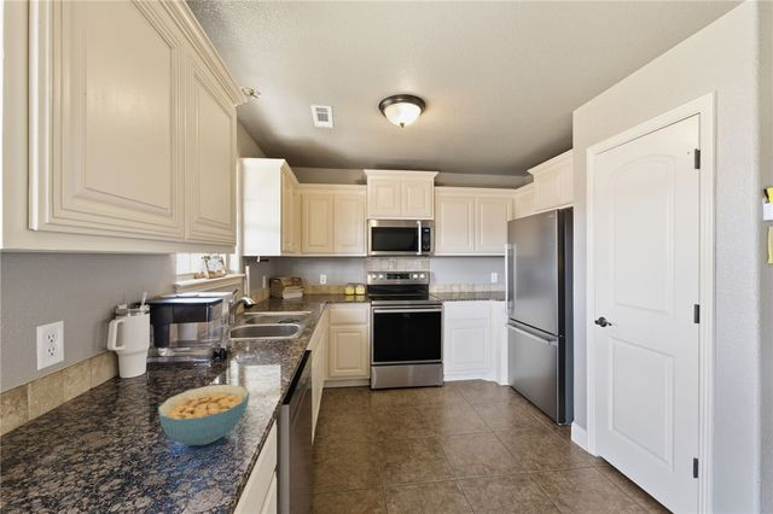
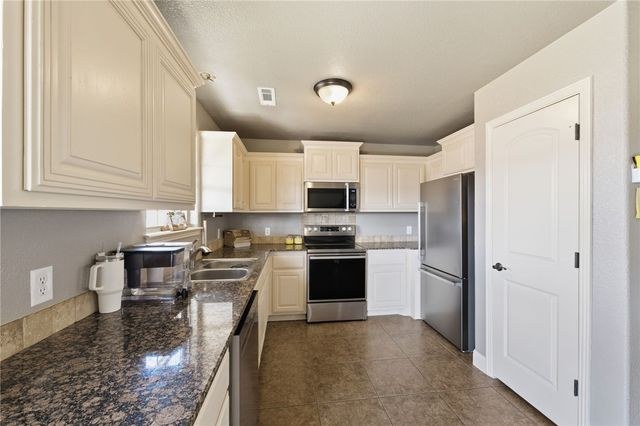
- cereal bowl [157,384,250,446]
